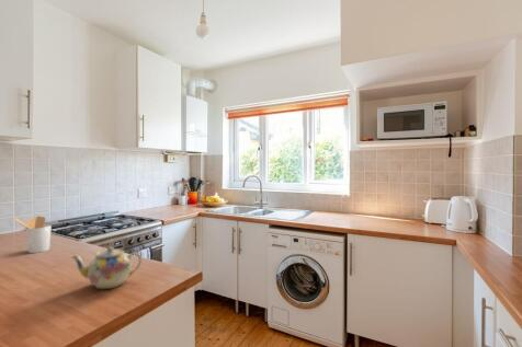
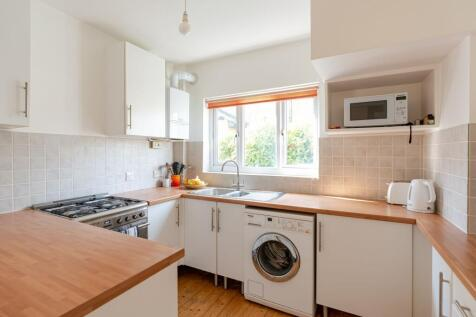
- teapot [70,246,143,290]
- utensil holder [13,216,53,254]
